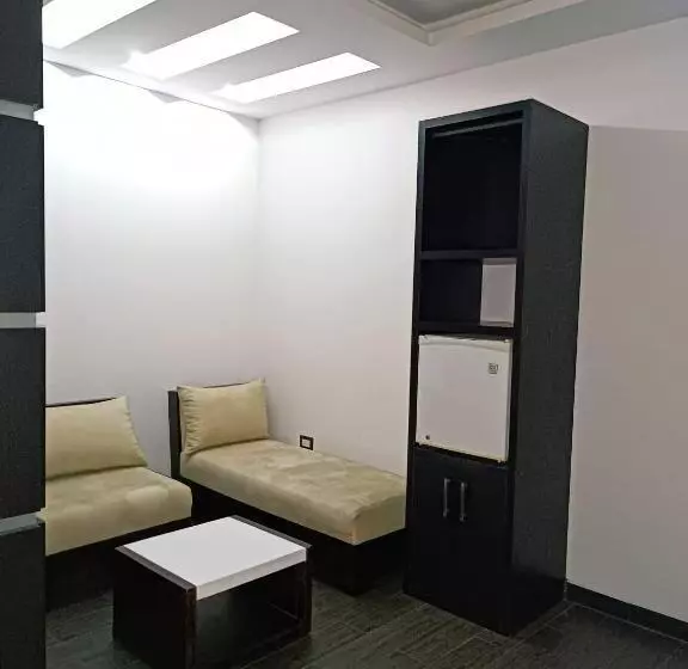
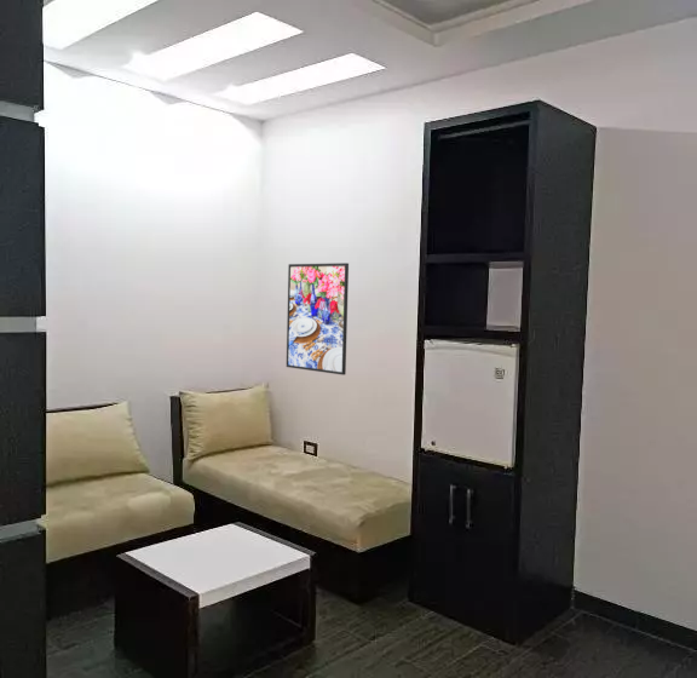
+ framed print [286,262,350,377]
